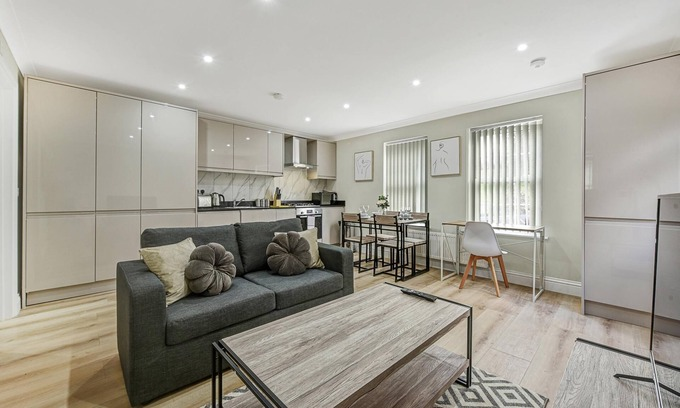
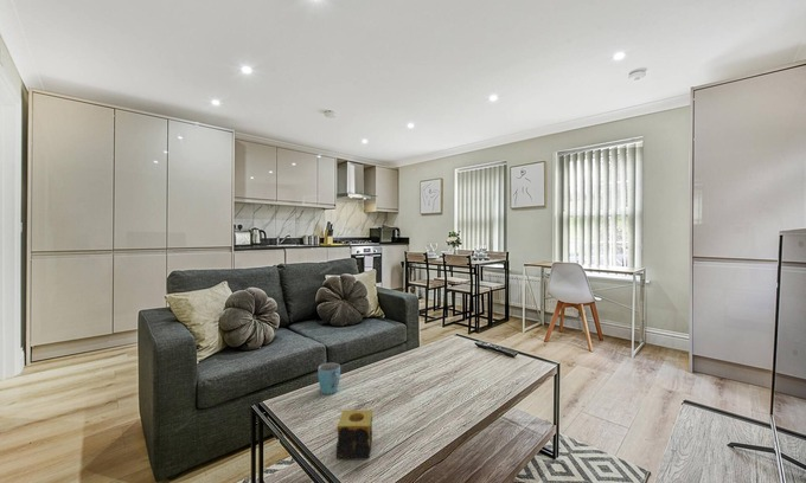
+ candle [335,408,373,461]
+ mug [316,361,341,395]
